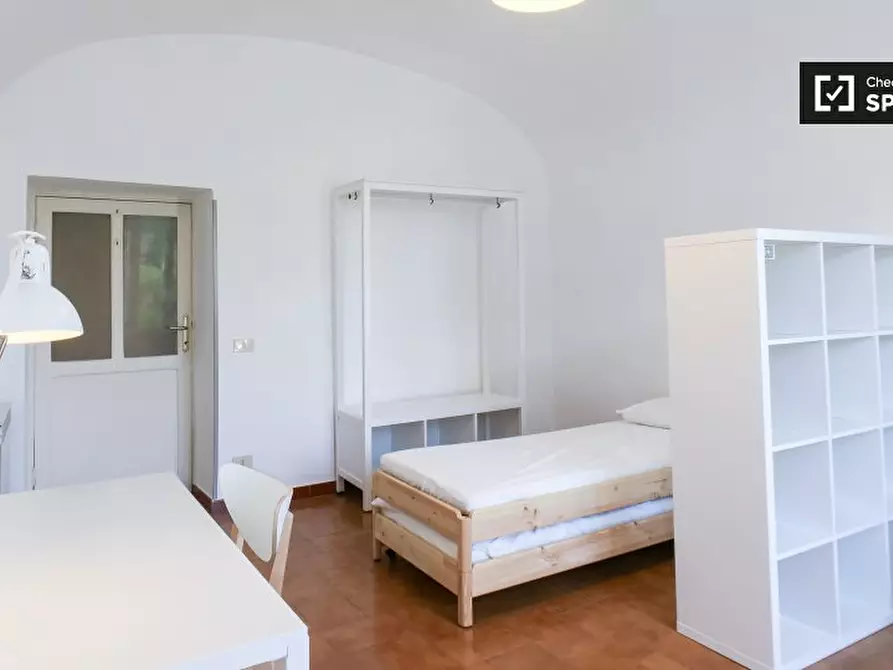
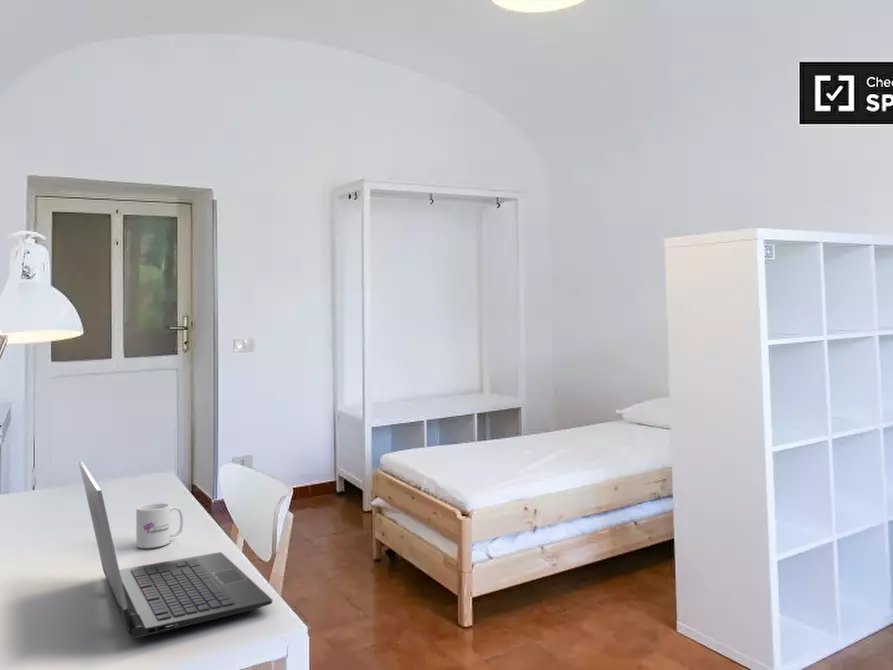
+ laptop computer [78,461,273,640]
+ mug [135,502,184,549]
